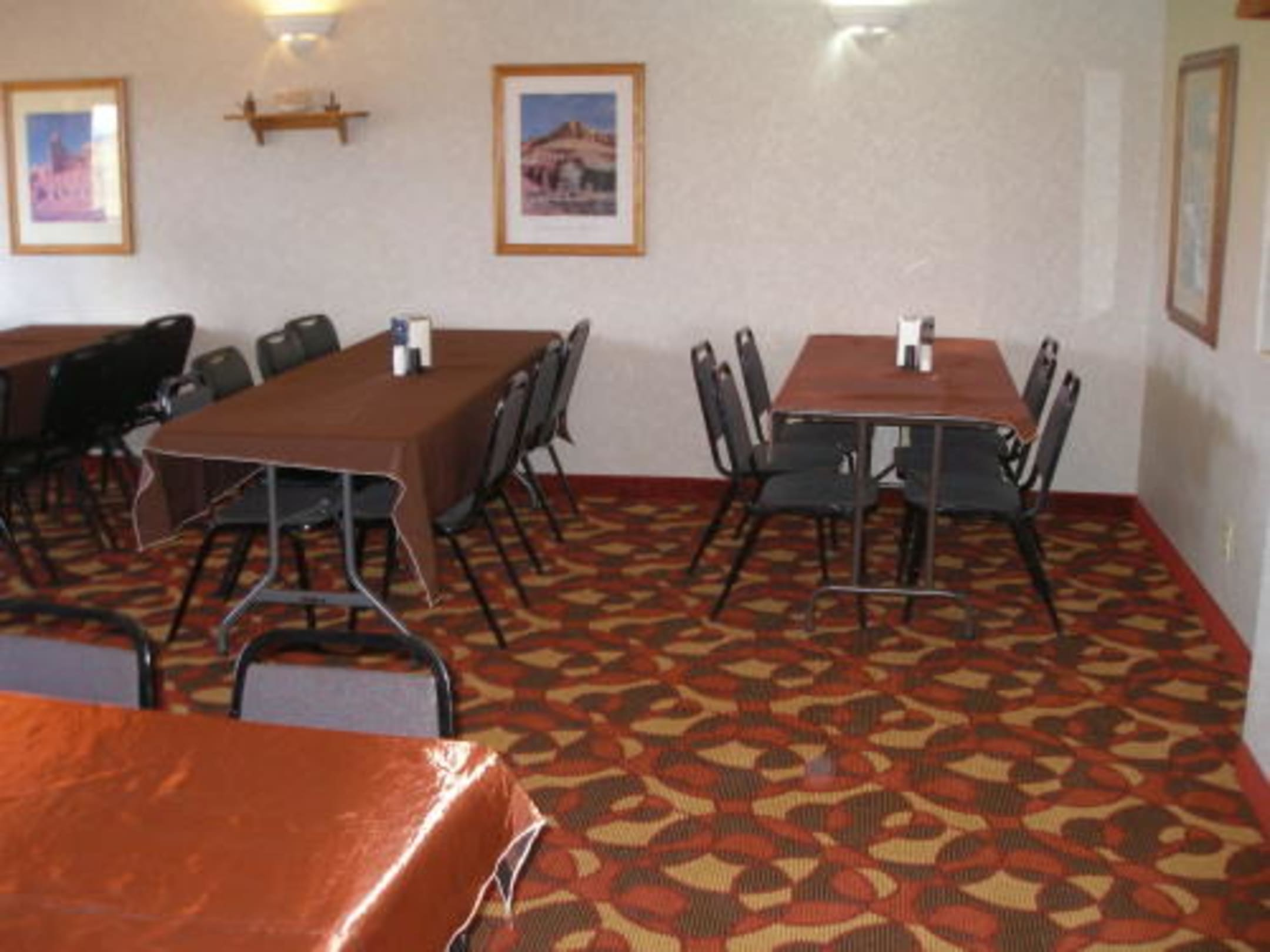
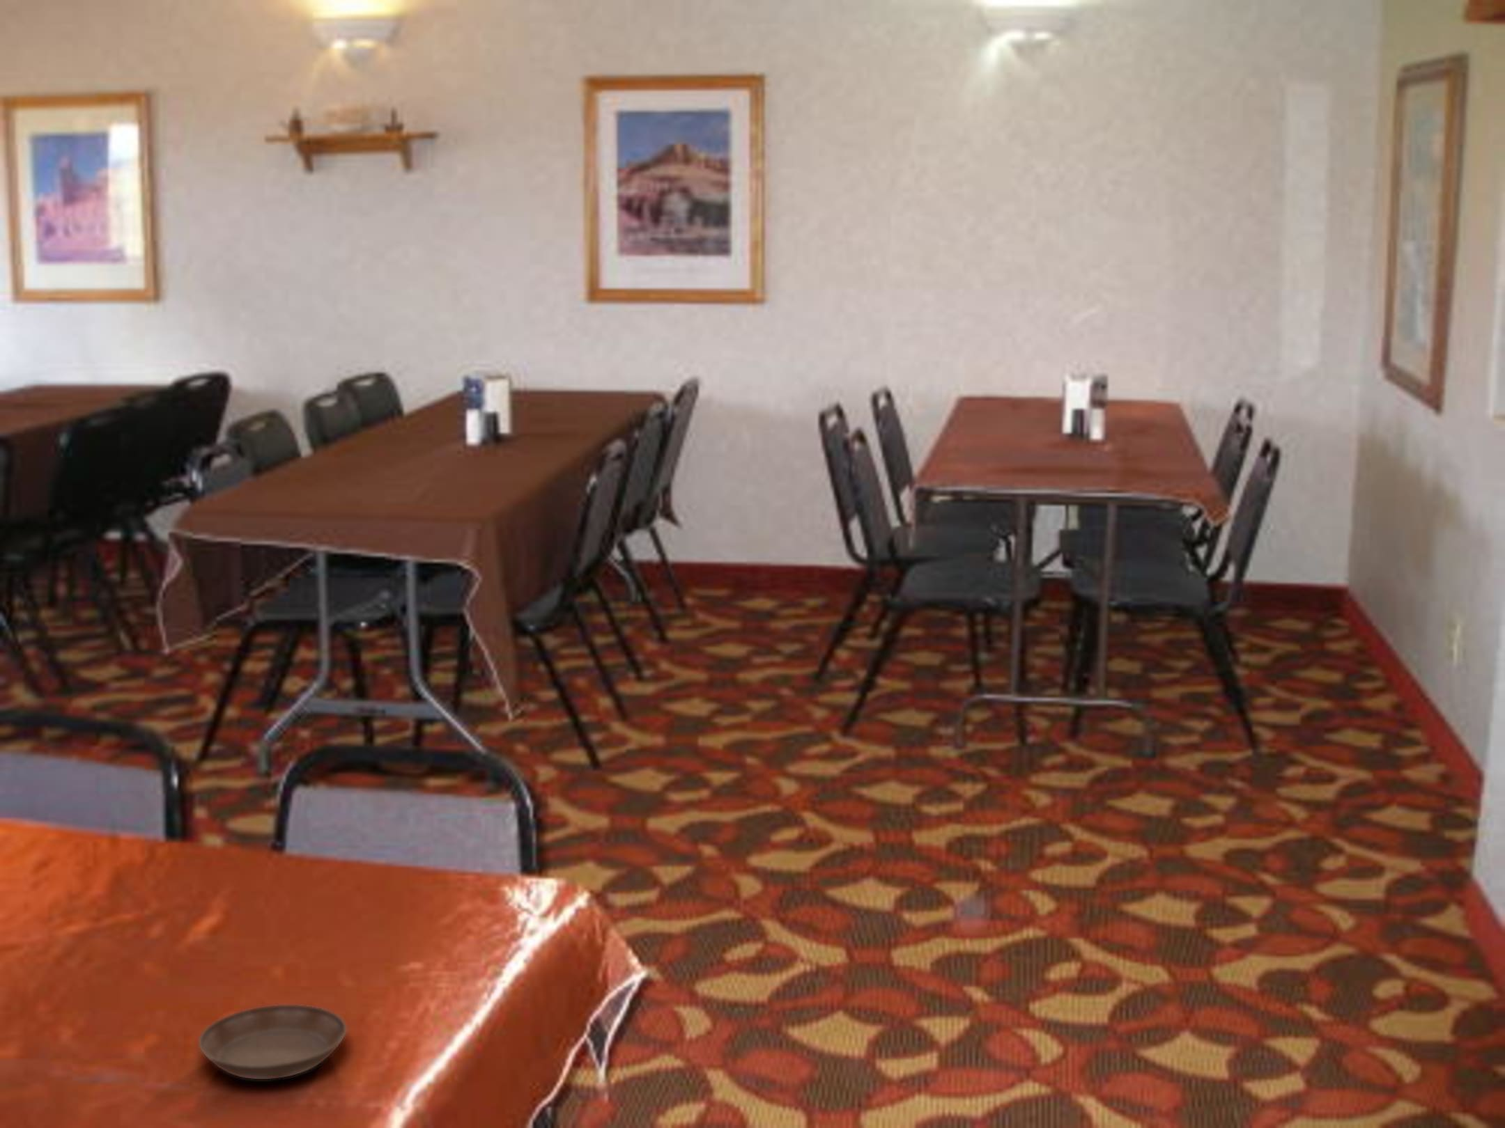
+ saucer [198,1004,347,1079]
